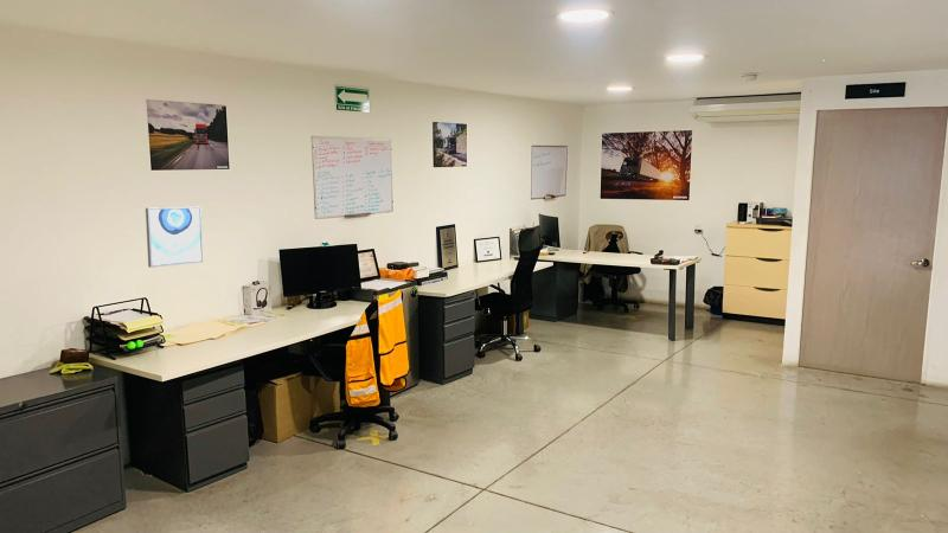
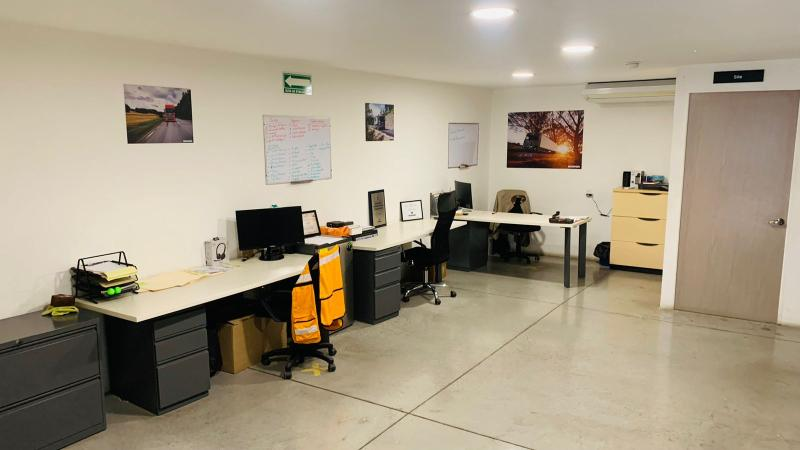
- wall art [145,206,204,269]
